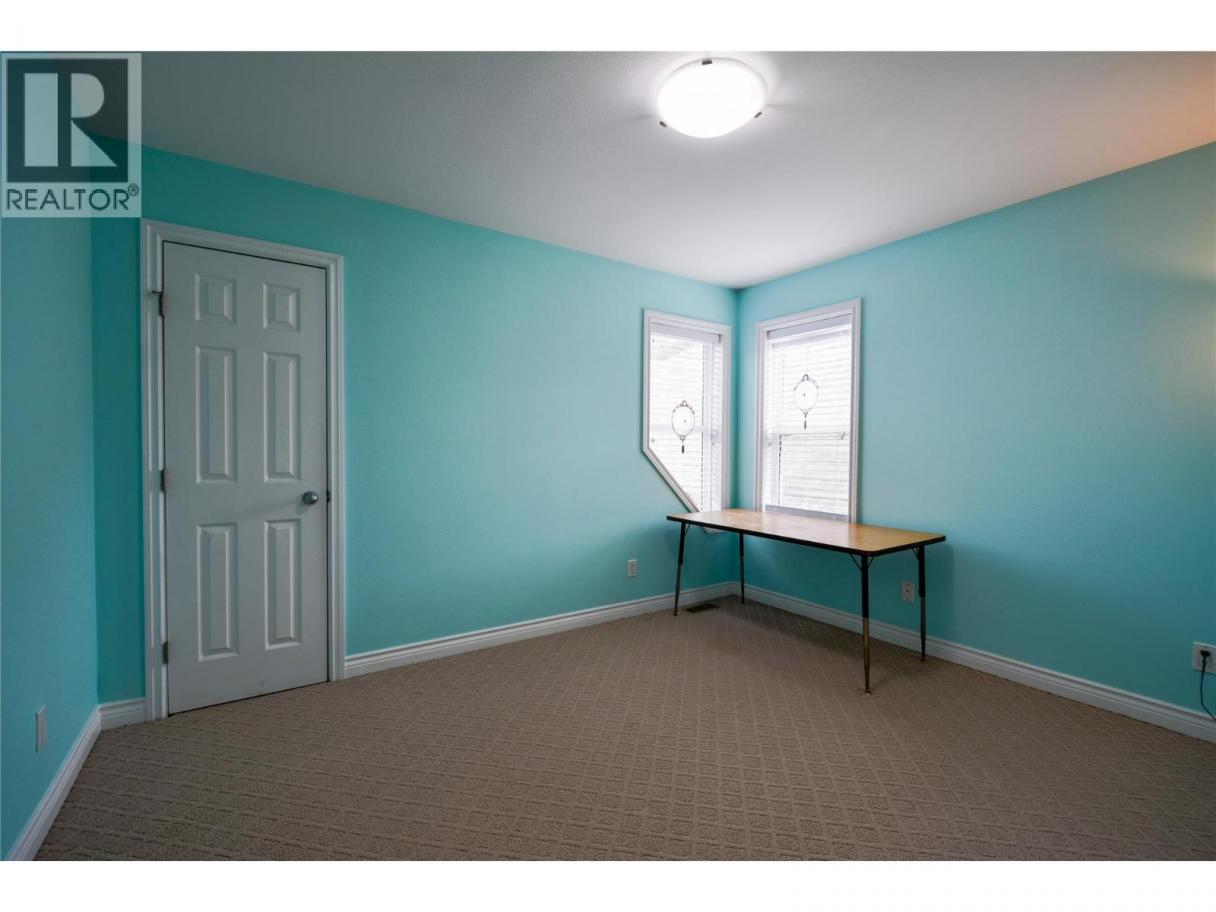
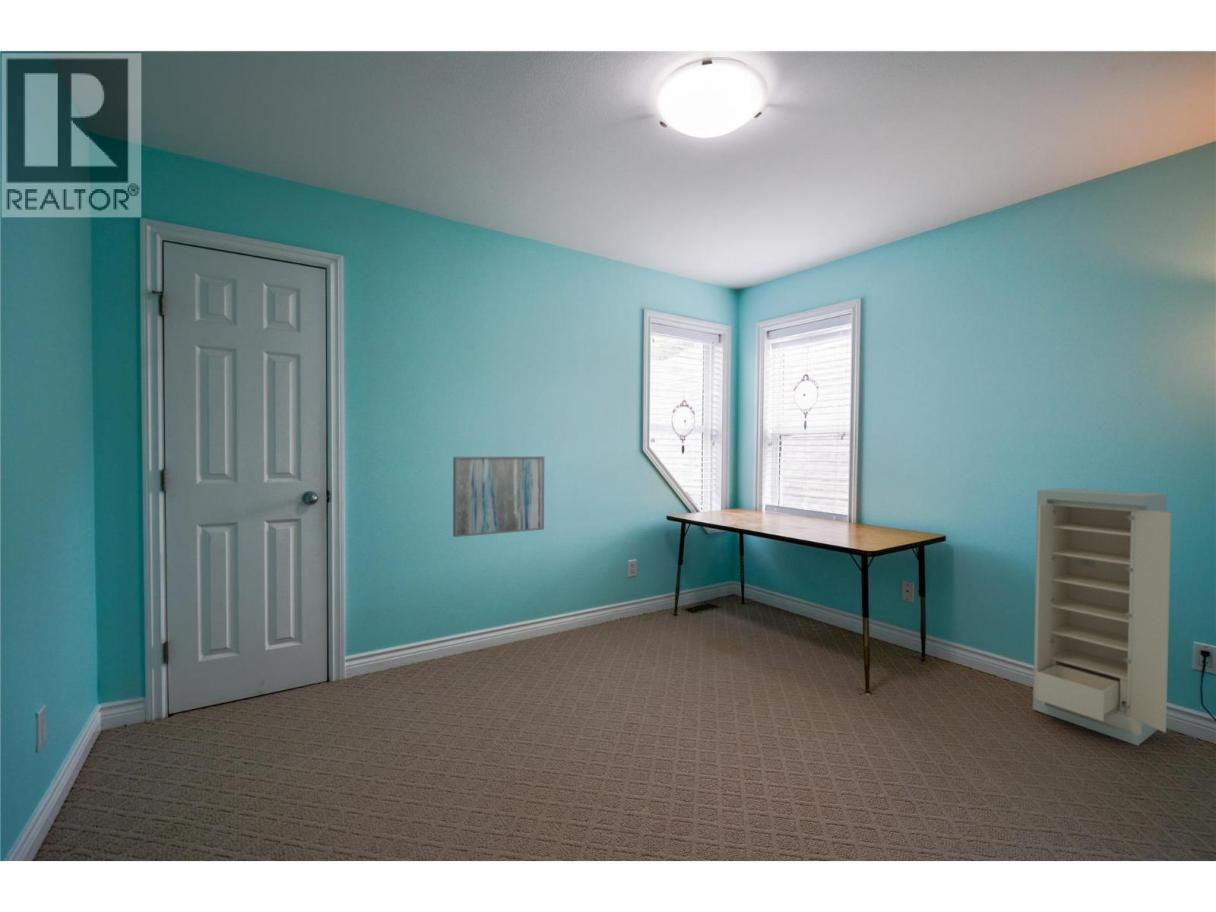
+ storage cabinet [1032,487,1172,746]
+ wall art [452,456,545,538]
